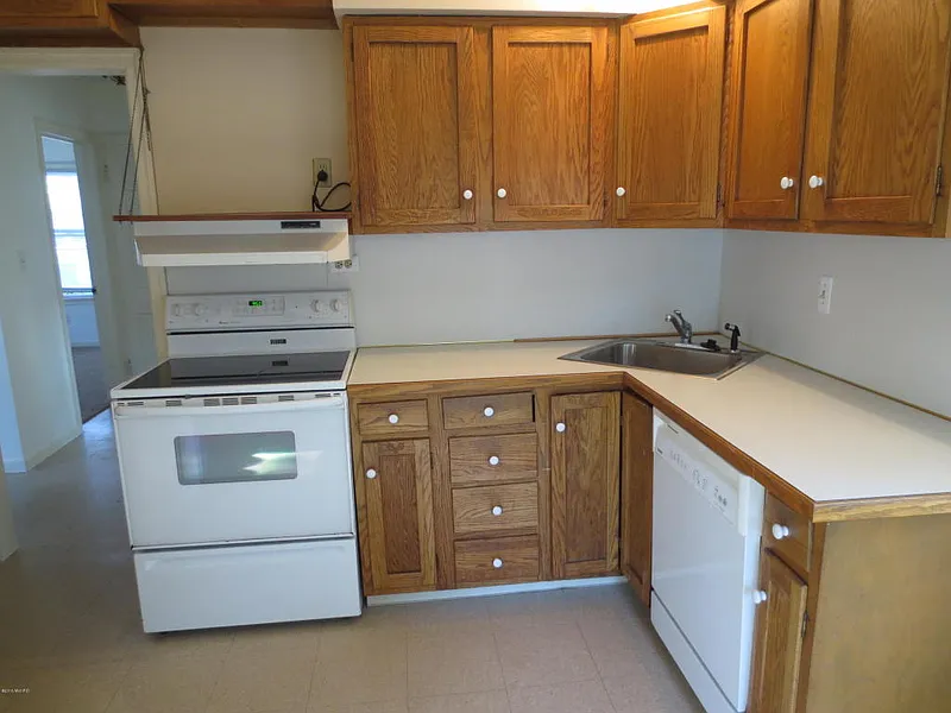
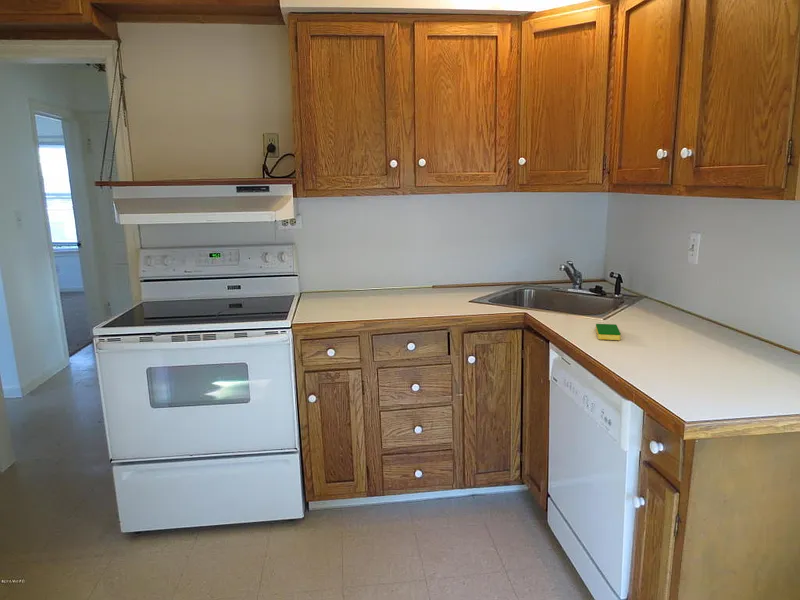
+ dish sponge [595,323,622,341]
